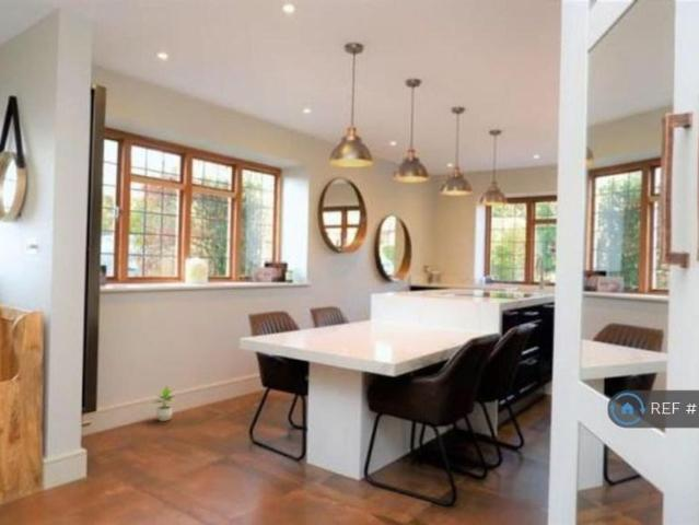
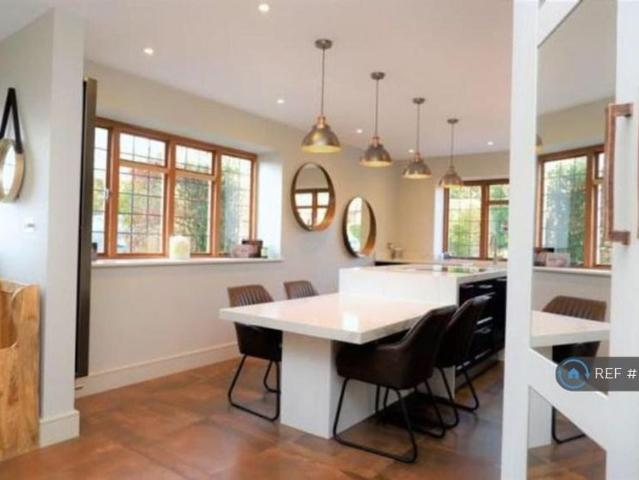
- potted plant [148,385,178,422]
